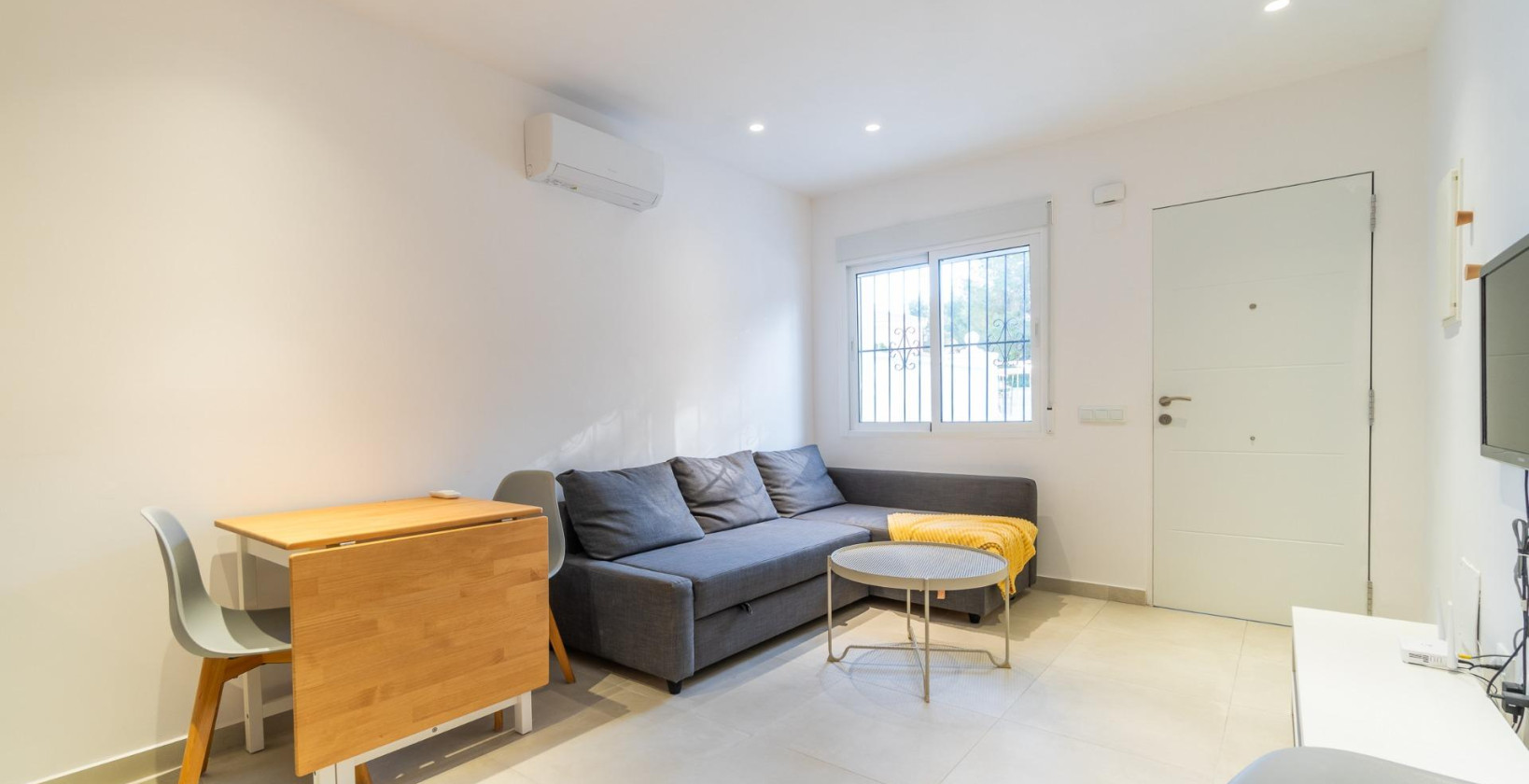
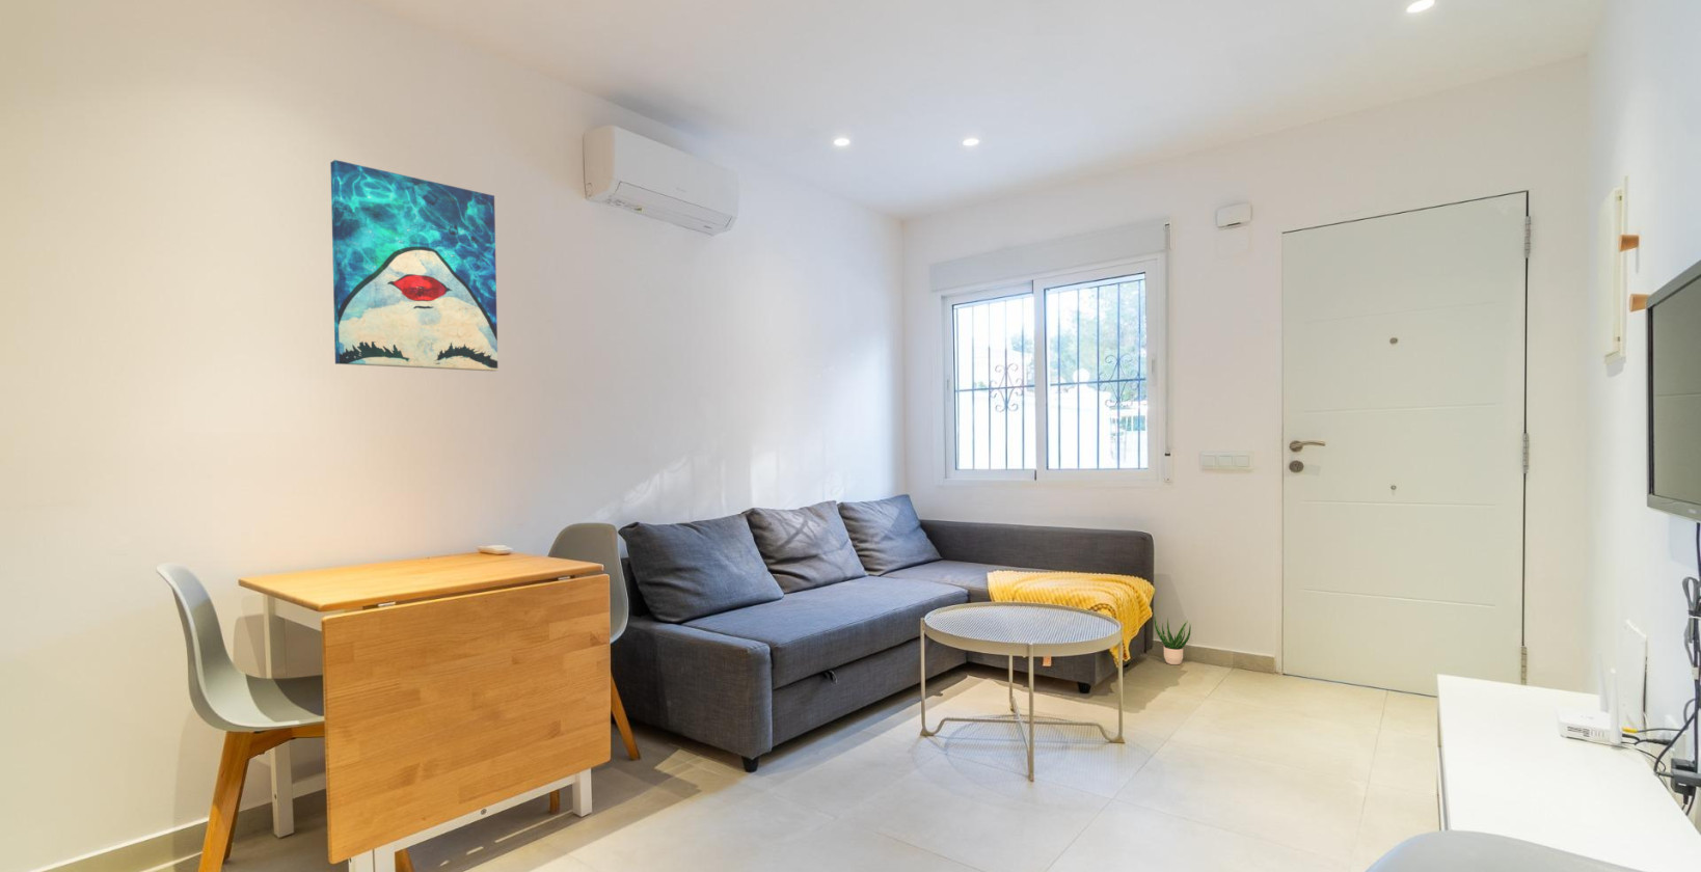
+ potted plant [1153,614,1193,665]
+ wall art [329,159,498,373]
